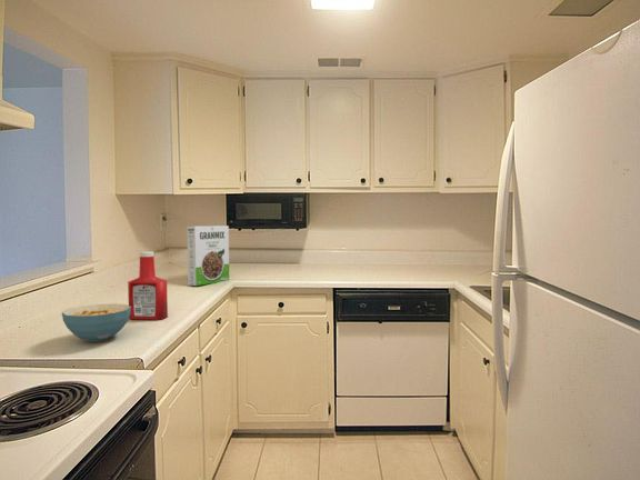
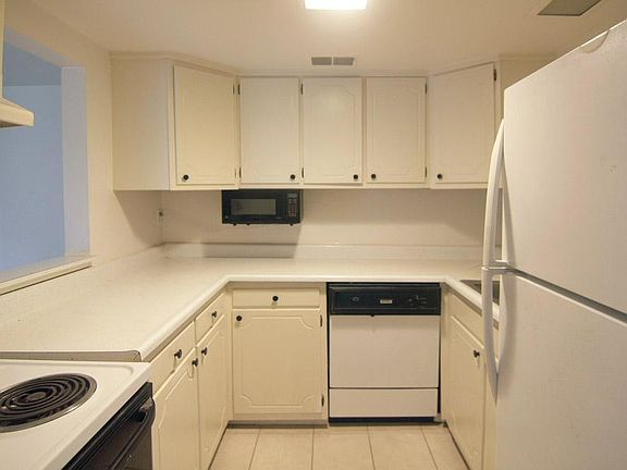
- cereal box [186,224,230,287]
- cereal bowl [61,302,131,343]
- soap bottle [127,250,169,321]
